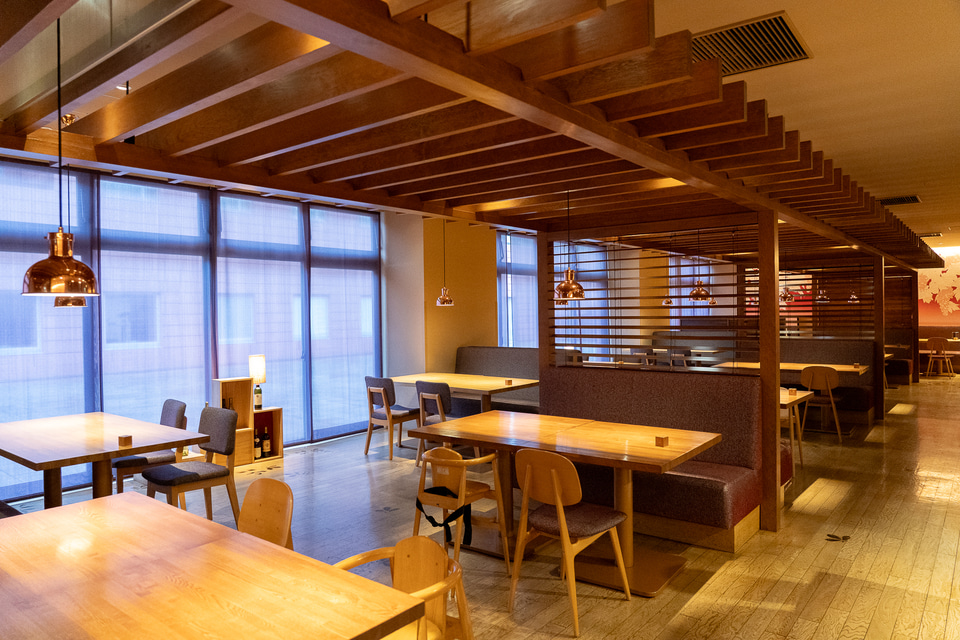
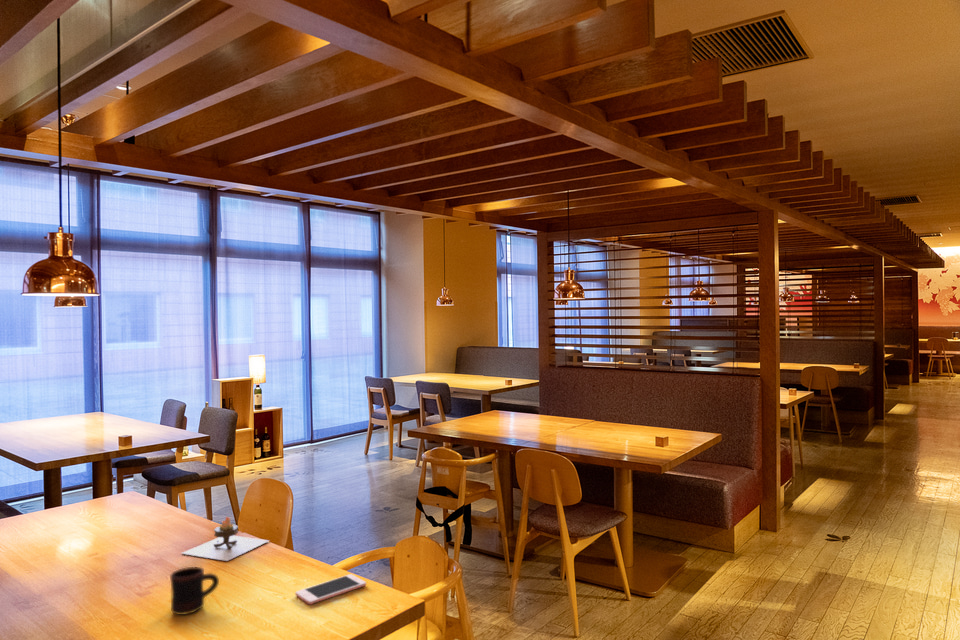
+ candle [181,516,270,562]
+ mug [169,566,220,616]
+ cell phone [294,573,367,605]
